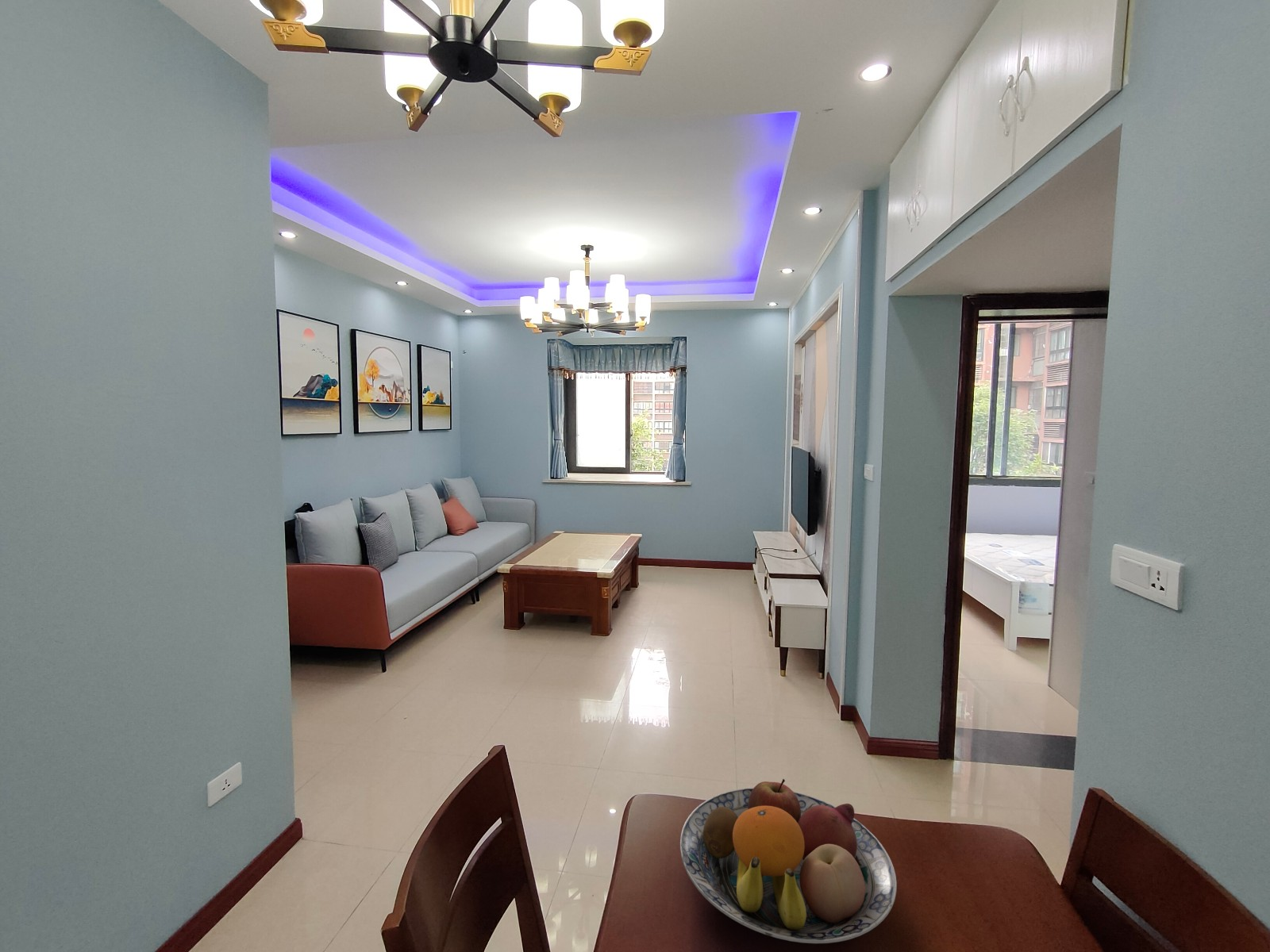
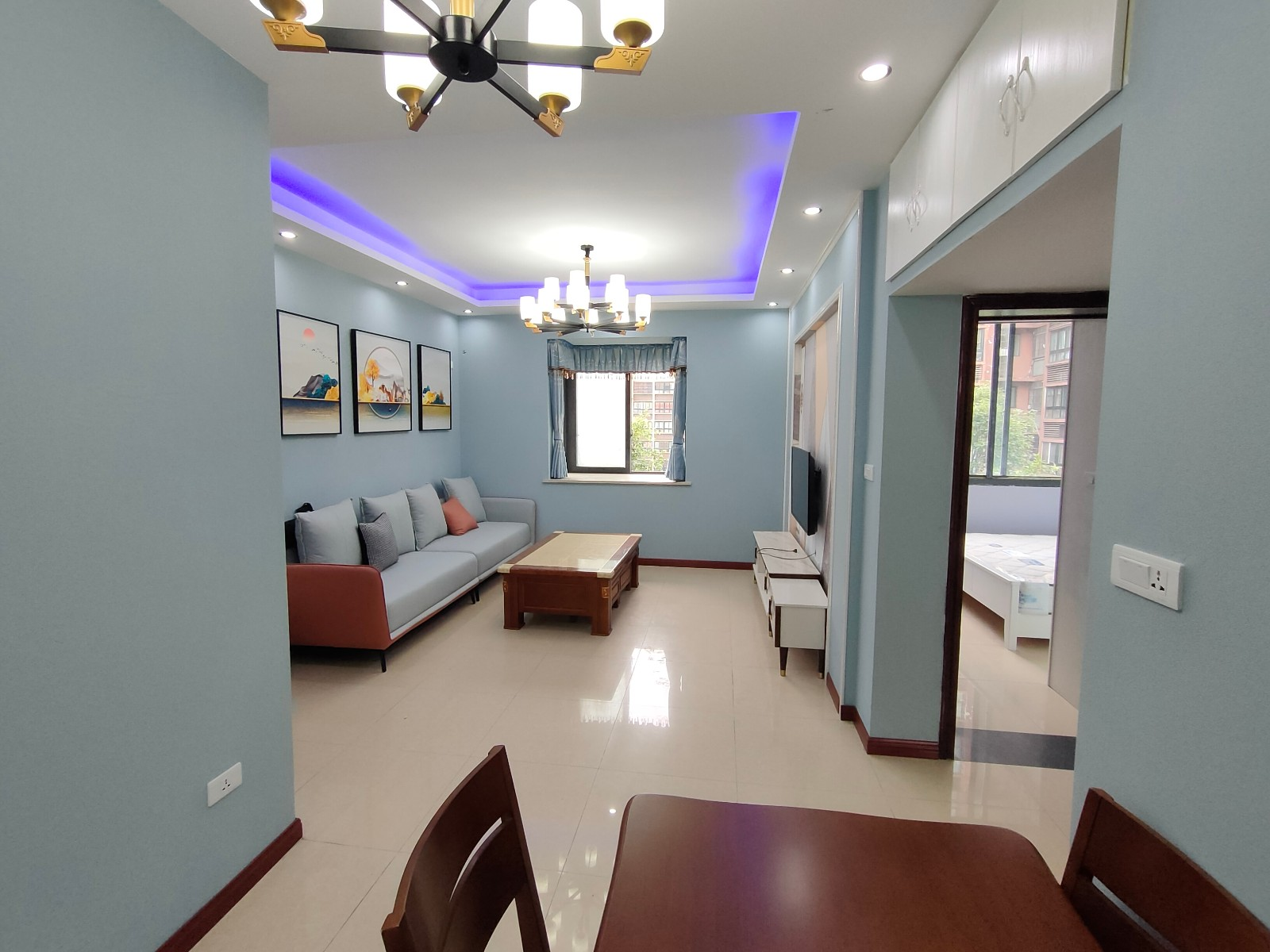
- fruit bowl [679,778,898,944]
